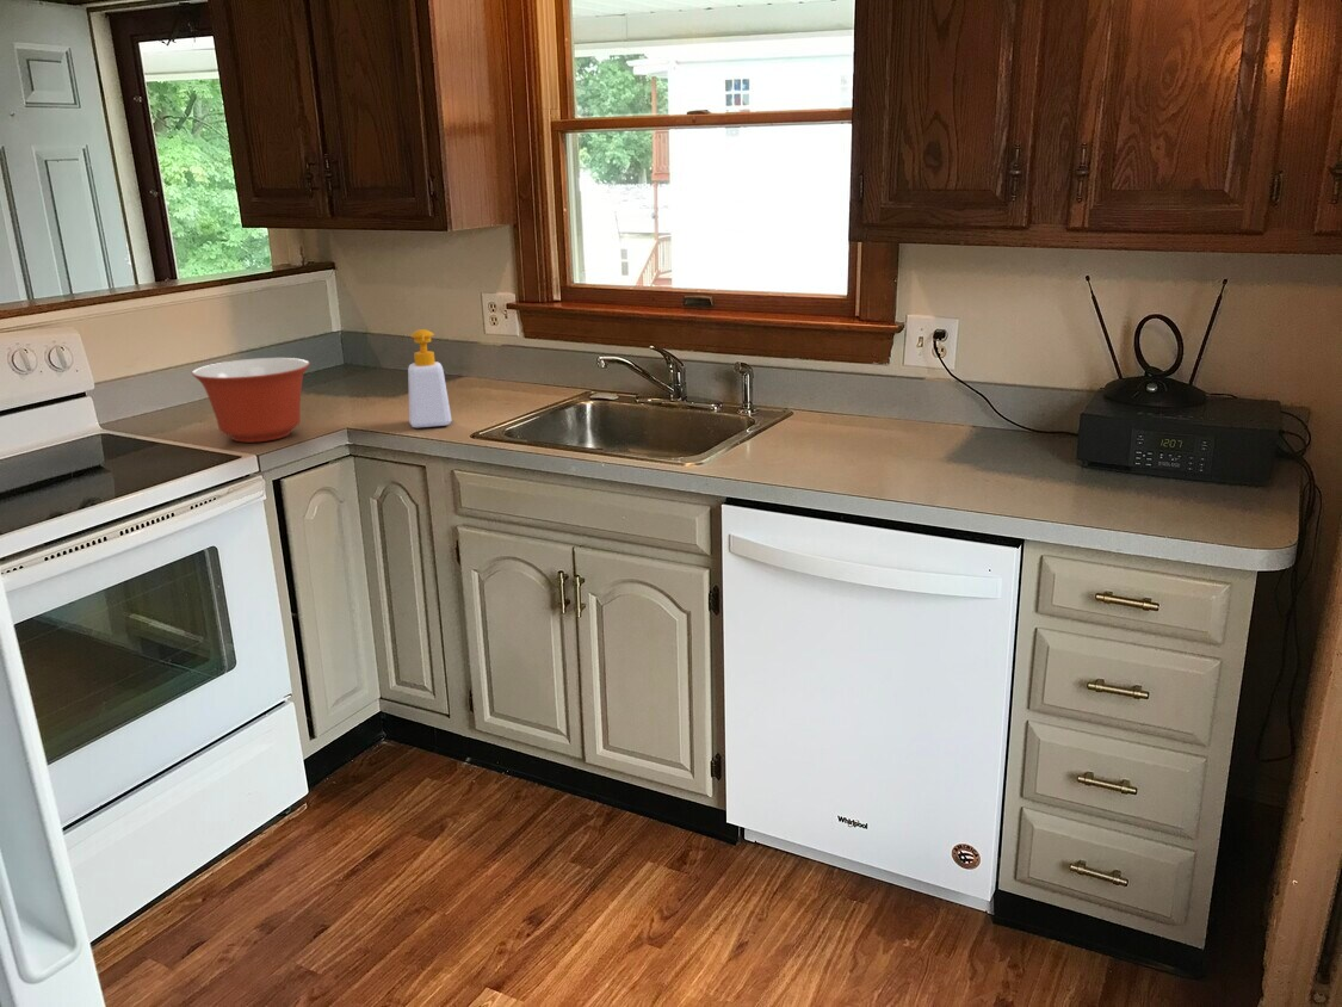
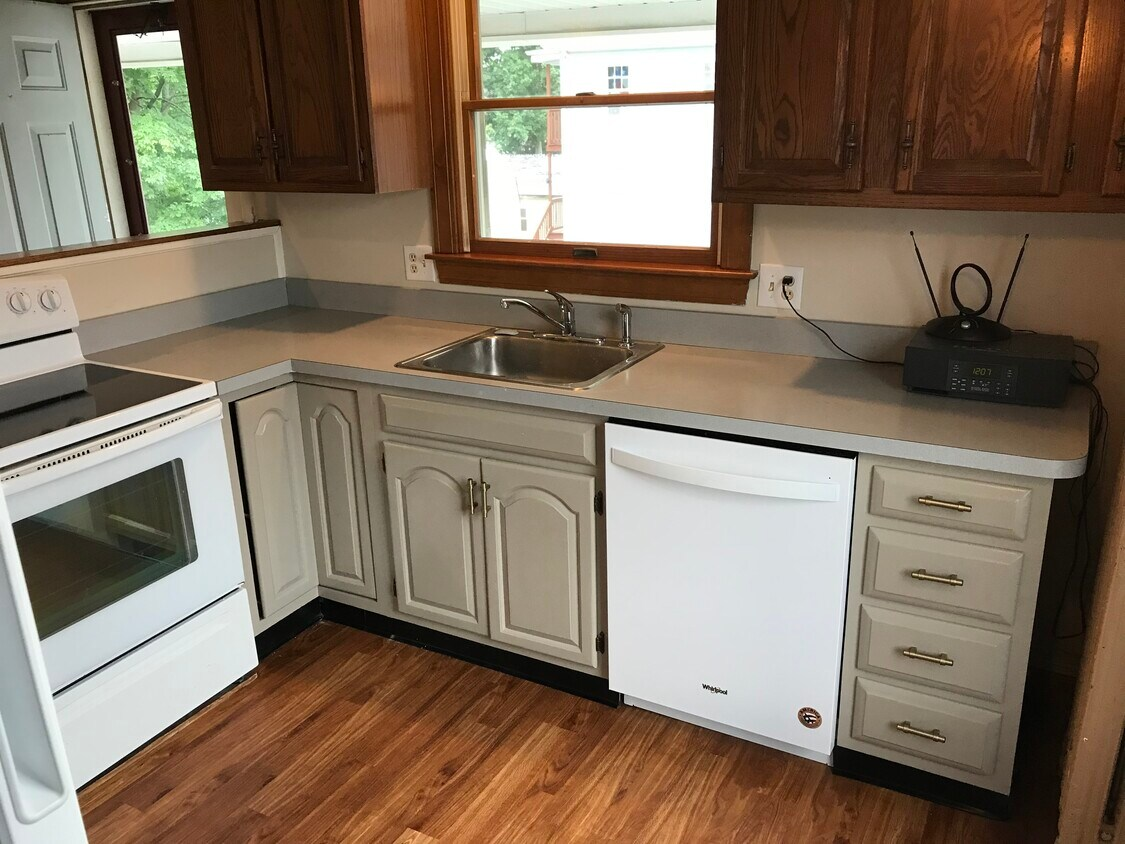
- mixing bowl [191,357,311,444]
- soap bottle [407,328,452,430]
